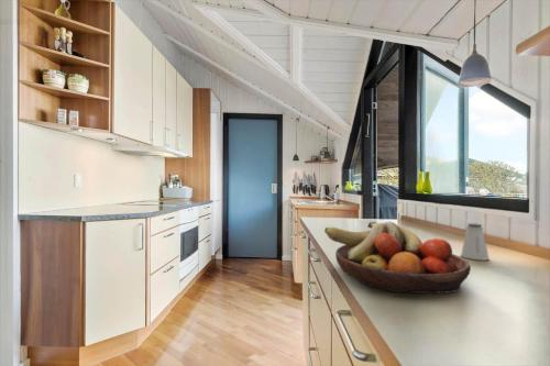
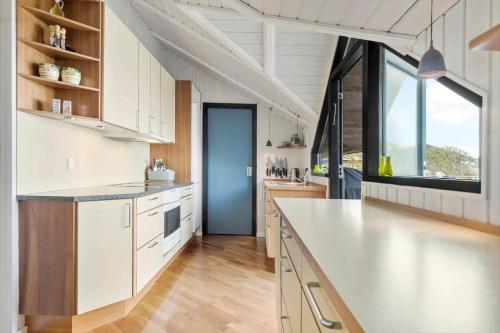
- fruit bowl [323,220,472,295]
- saltshaker [460,222,491,262]
